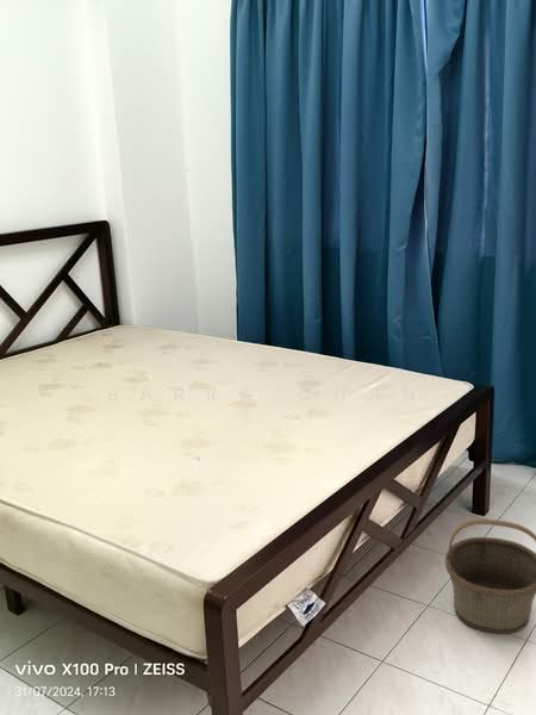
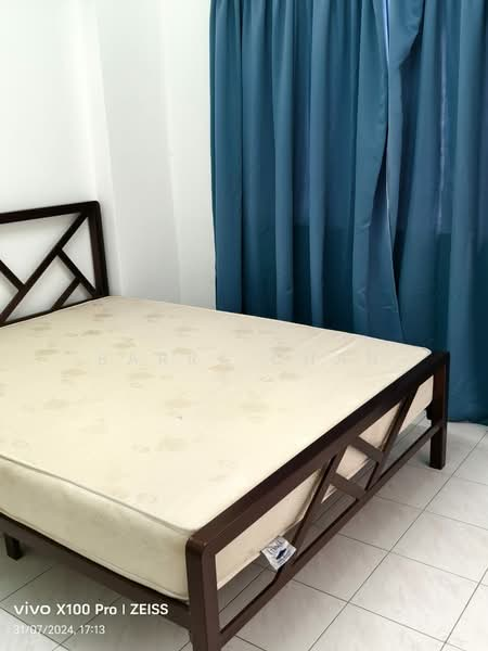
- basket [444,518,536,635]
